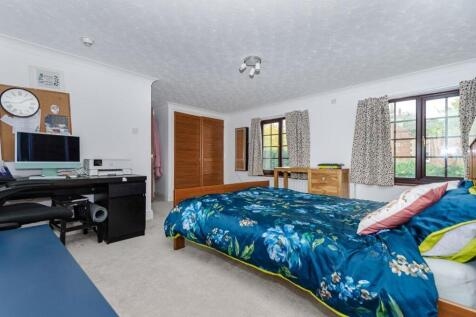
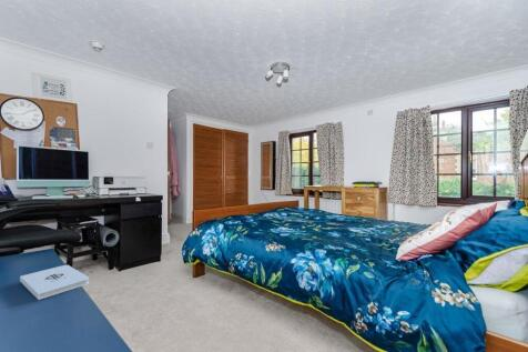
+ notepad [19,264,90,301]
